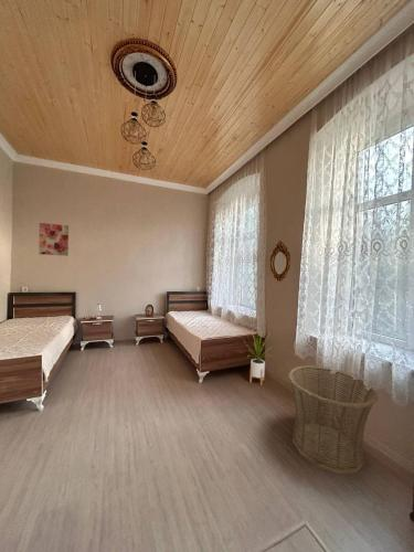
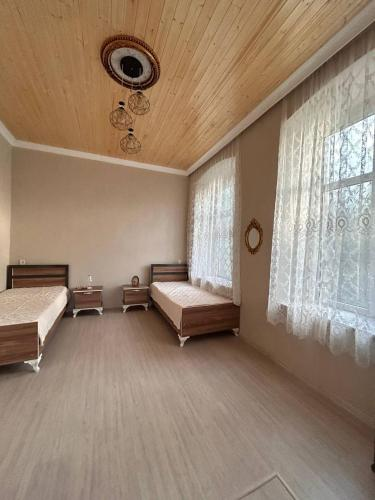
- wall art [38,222,70,257]
- basket [287,364,379,475]
- house plant [242,328,274,386]
